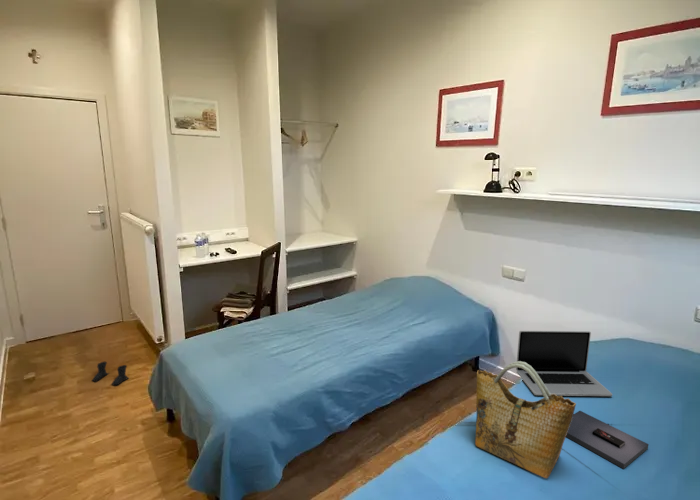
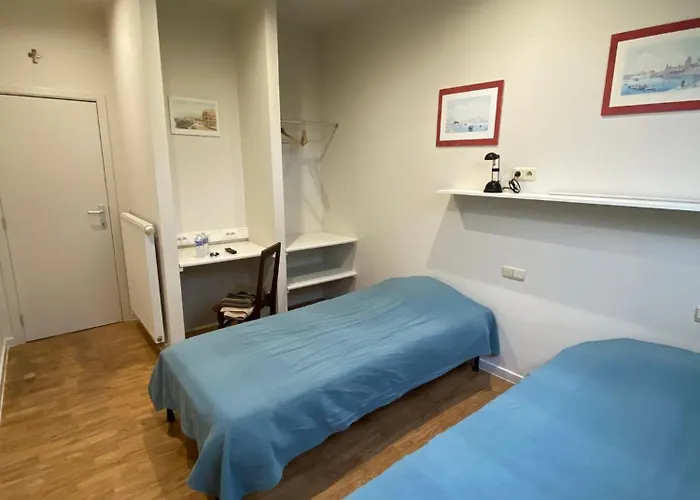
- boots [91,361,130,386]
- laptop [515,330,613,397]
- grocery bag [474,361,577,479]
- book [565,410,650,470]
